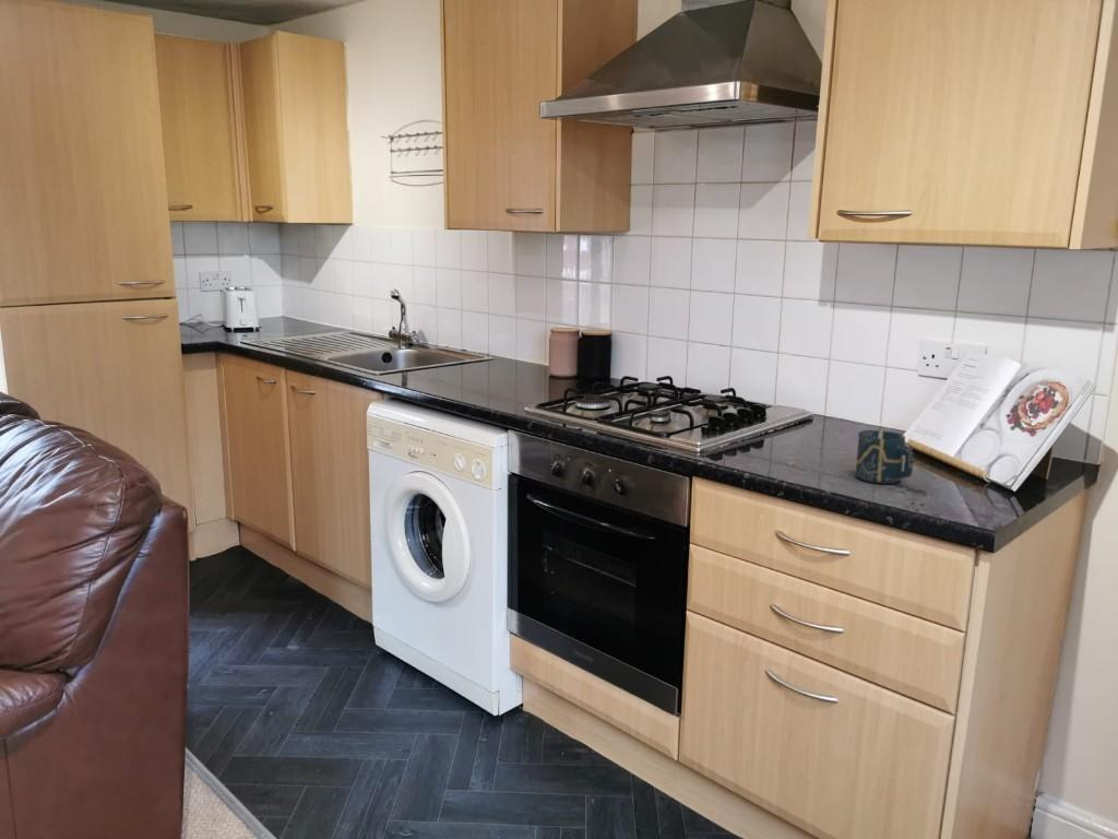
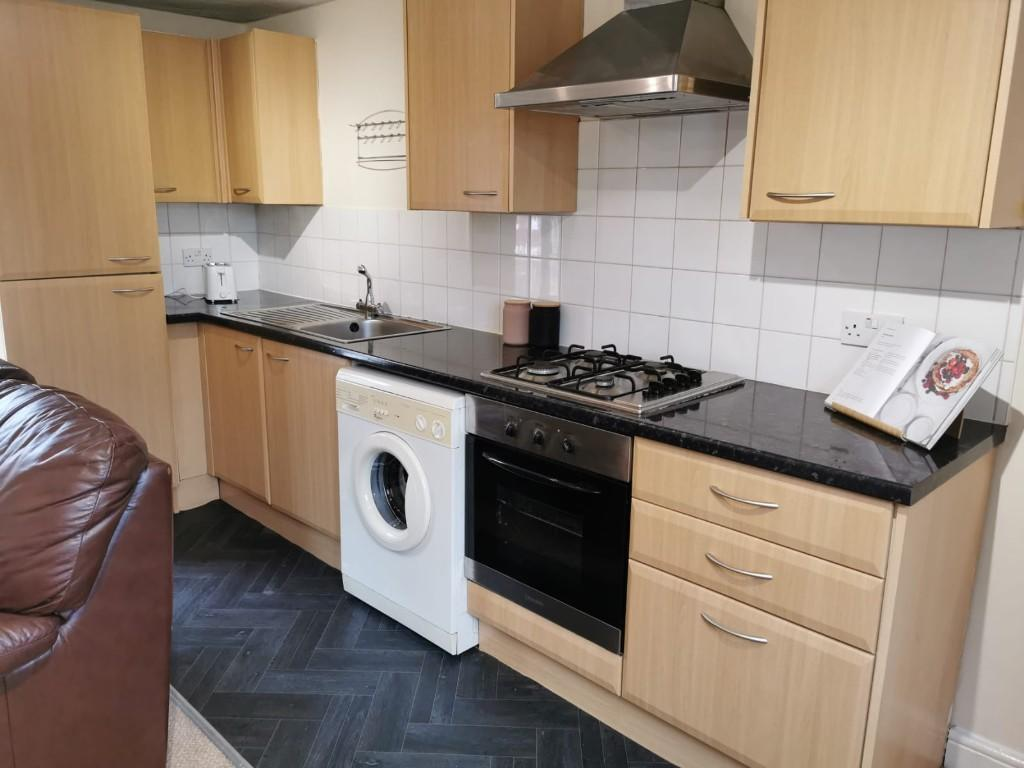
- cup [854,429,915,485]
